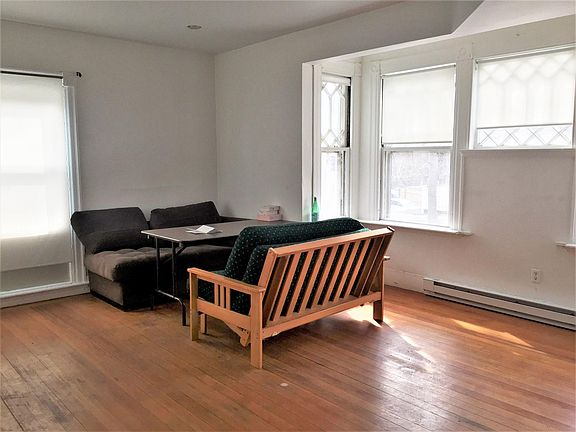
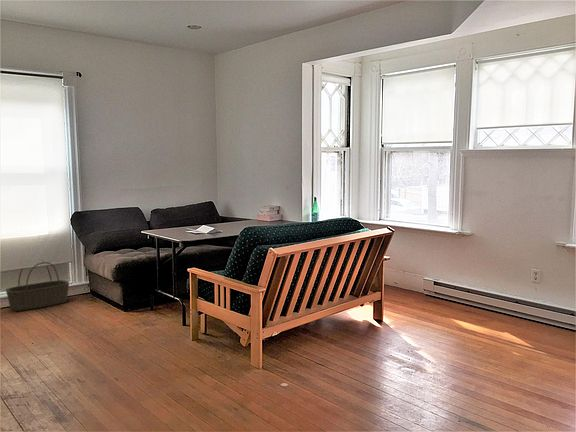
+ basket [5,261,70,312]
